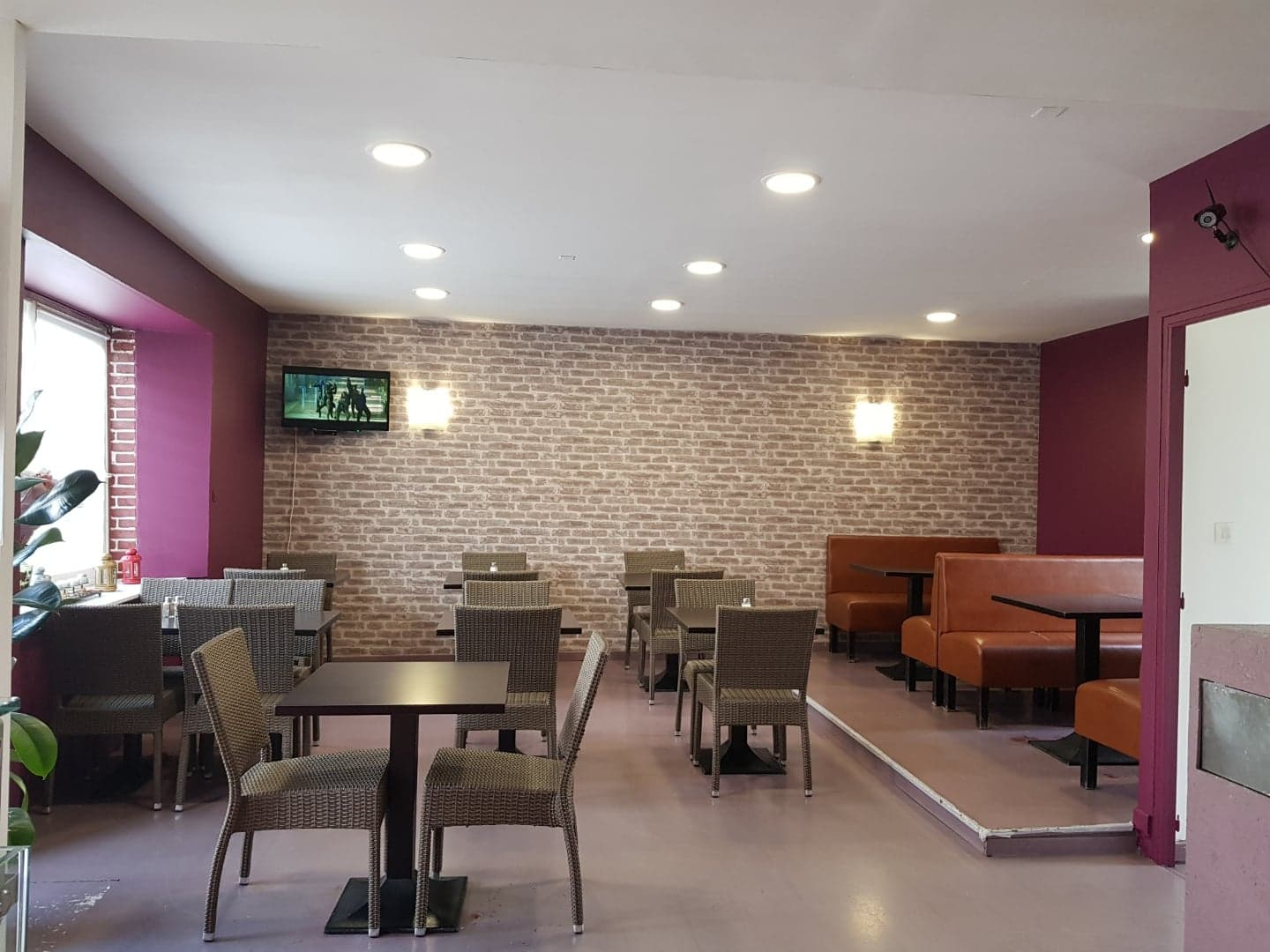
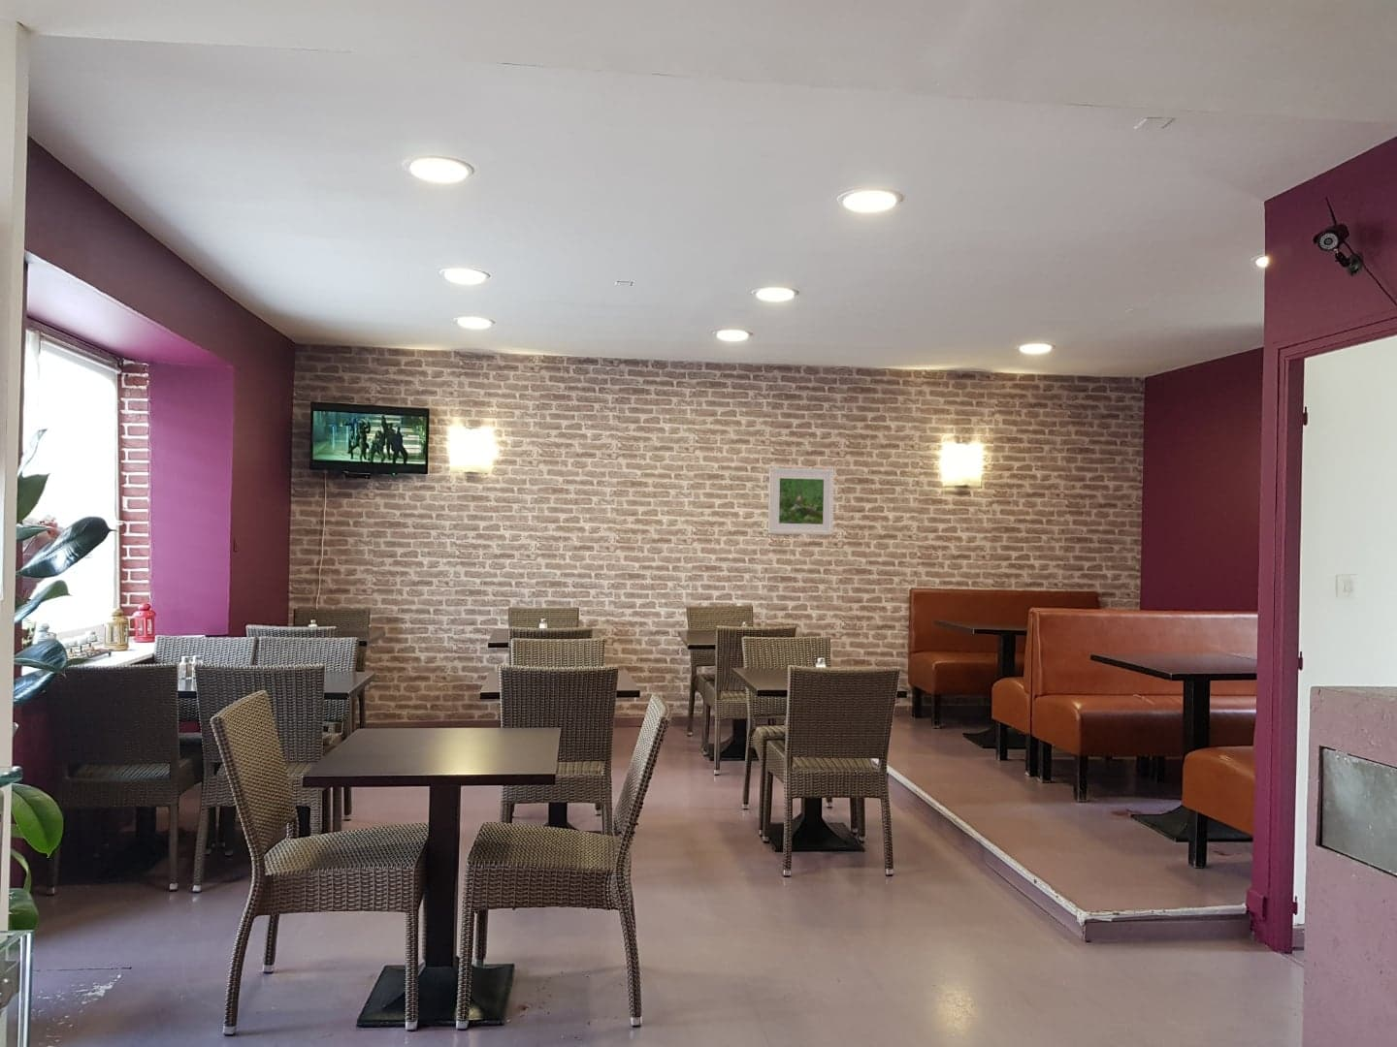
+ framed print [768,467,835,536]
